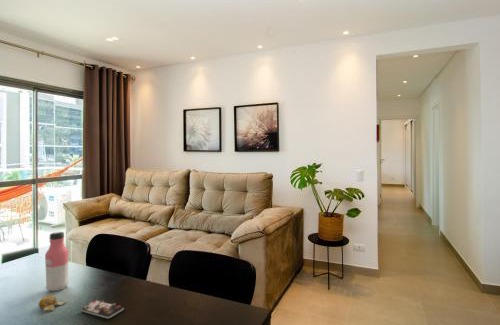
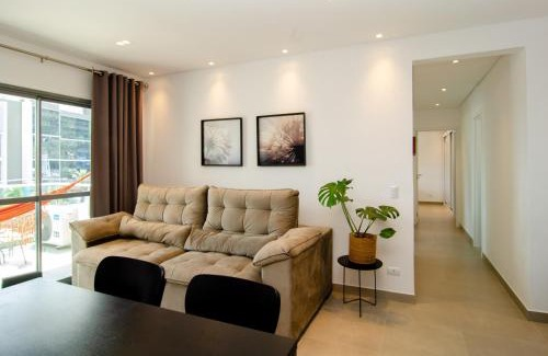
- fruit [37,294,67,312]
- water bottle [44,231,70,292]
- smartphone [80,299,125,320]
